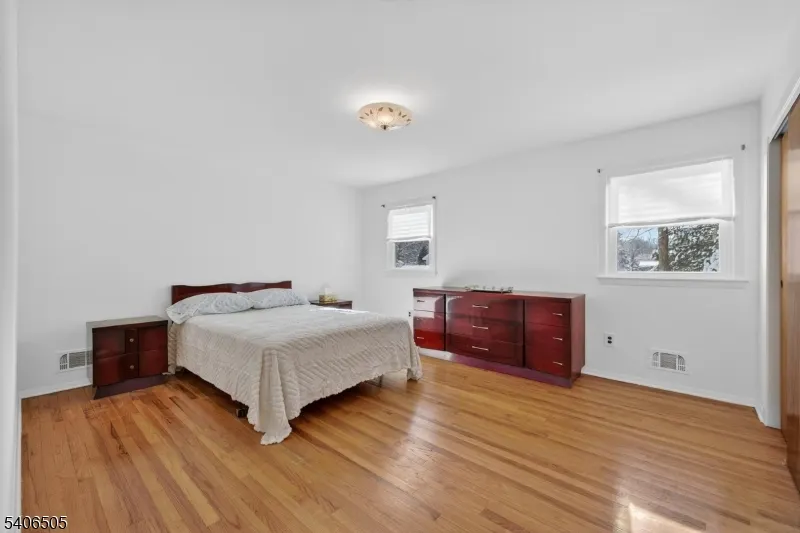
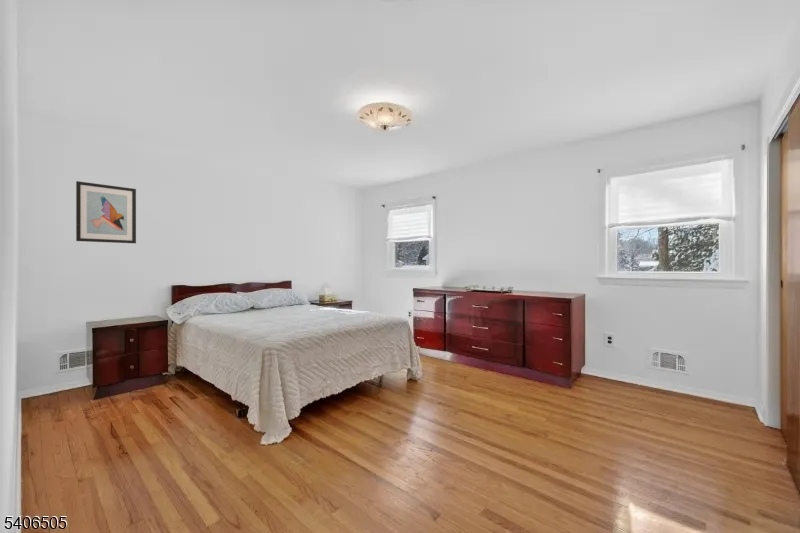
+ wall art [75,180,137,244]
